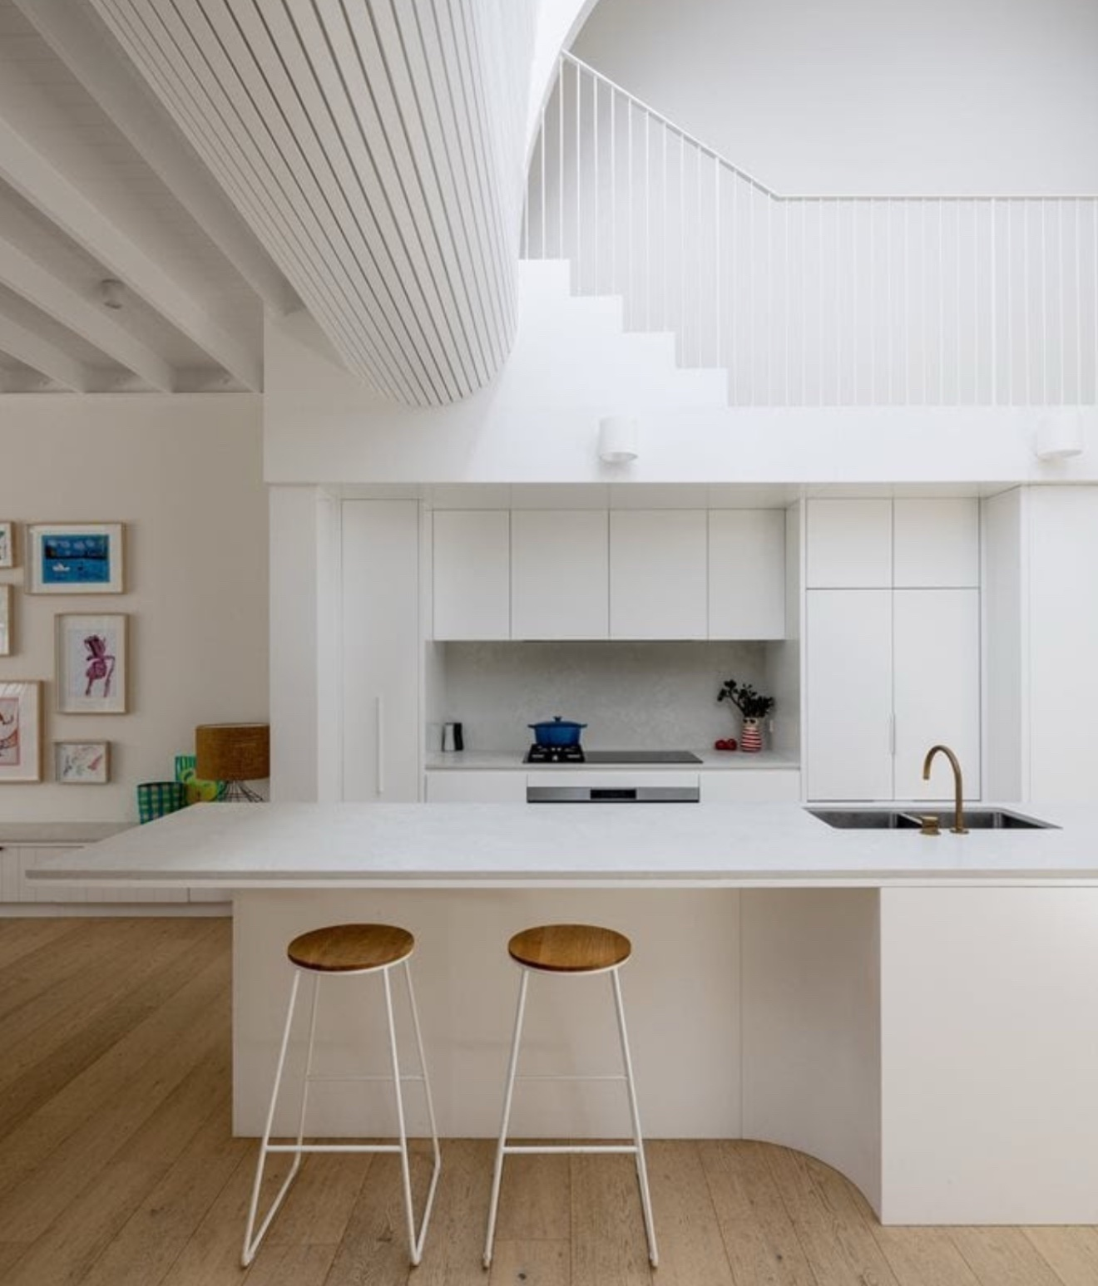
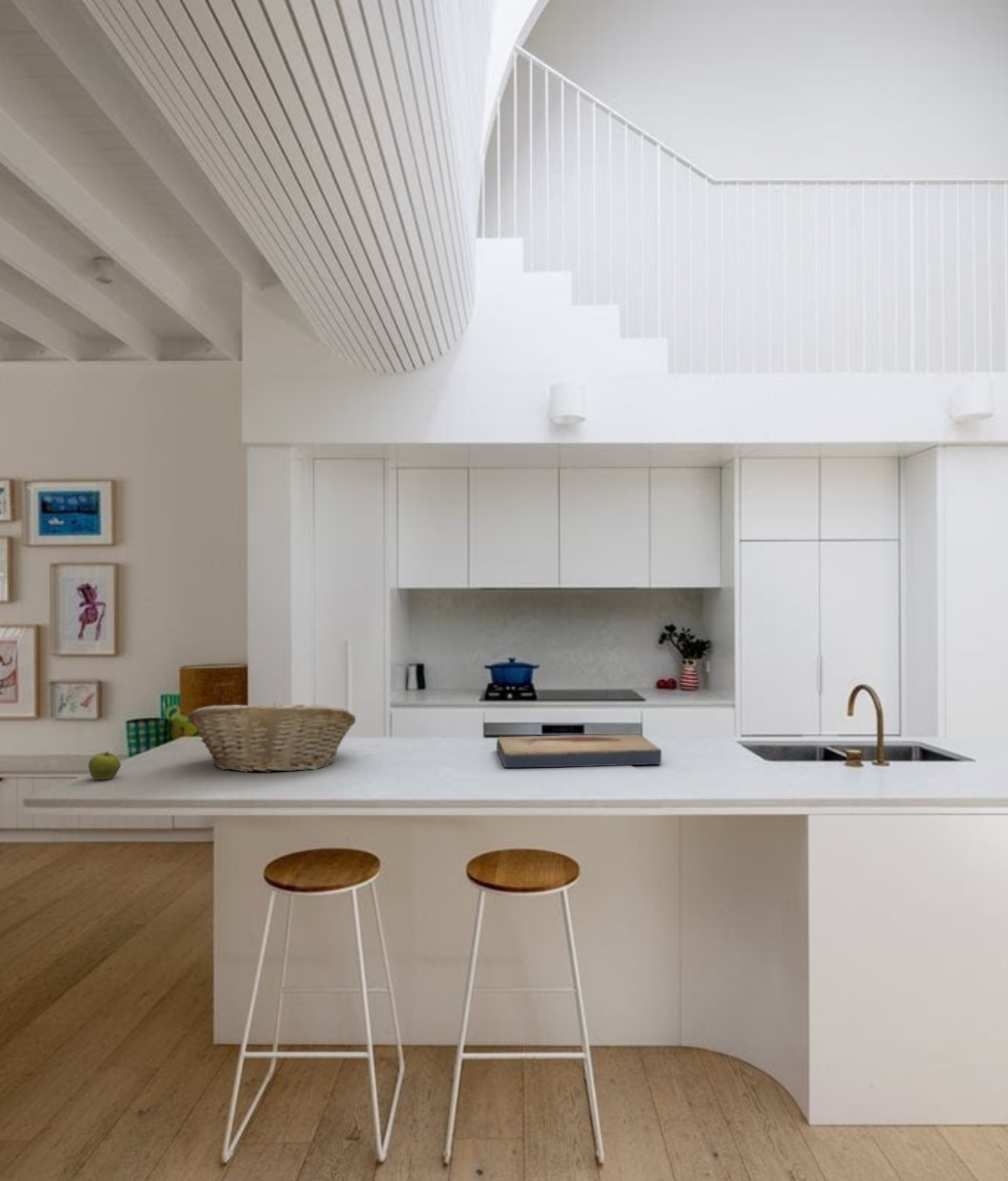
+ apple [88,750,121,780]
+ fish fossil [496,734,662,769]
+ fruit basket [186,702,357,773]
